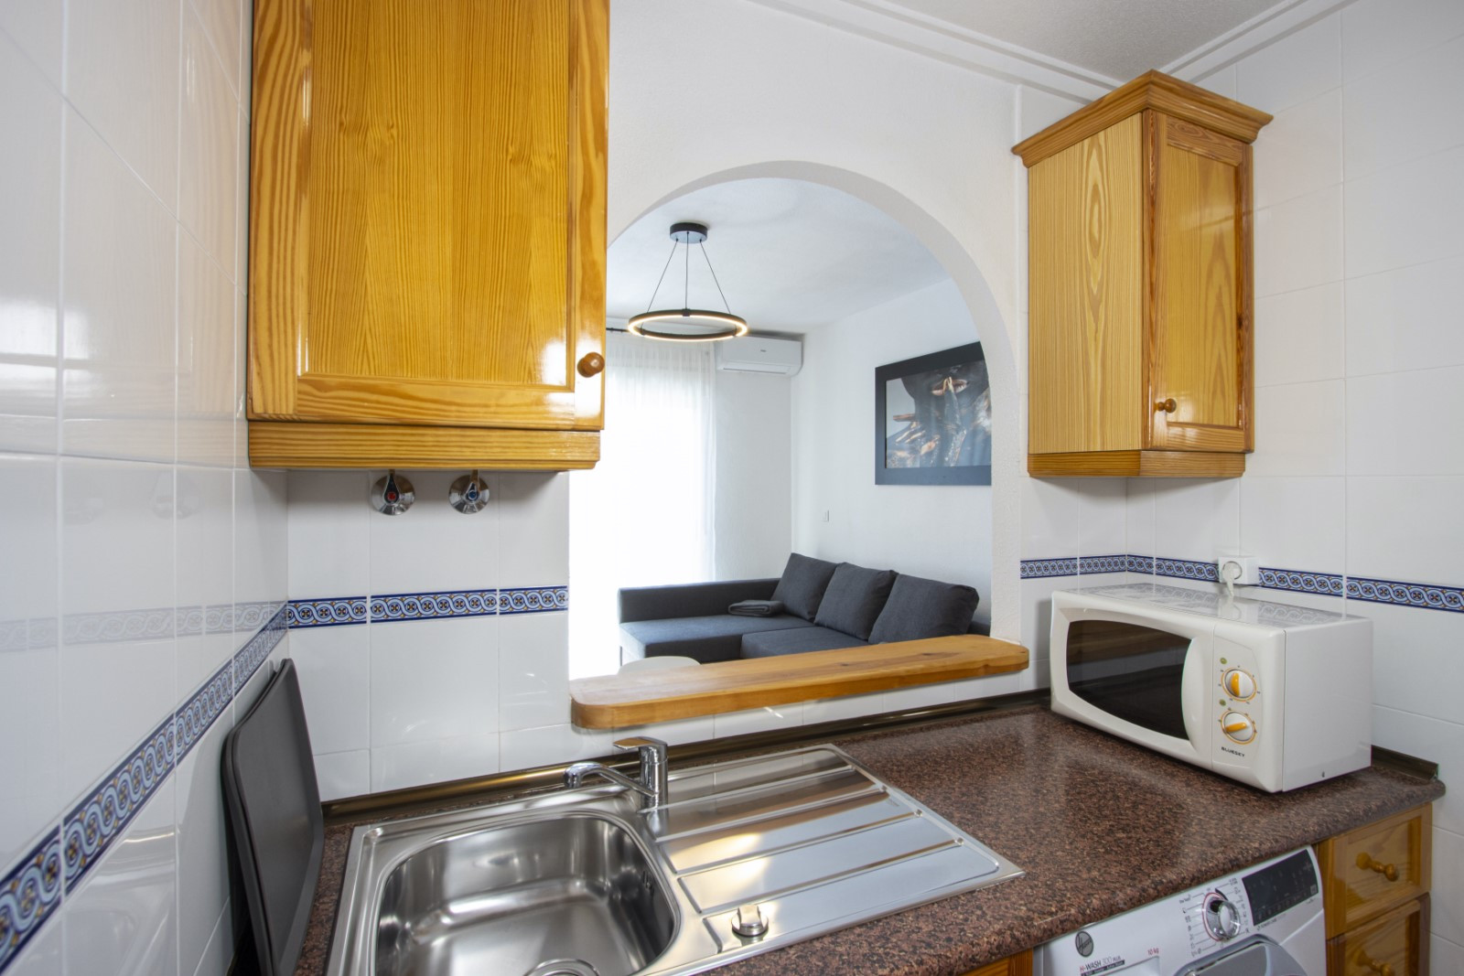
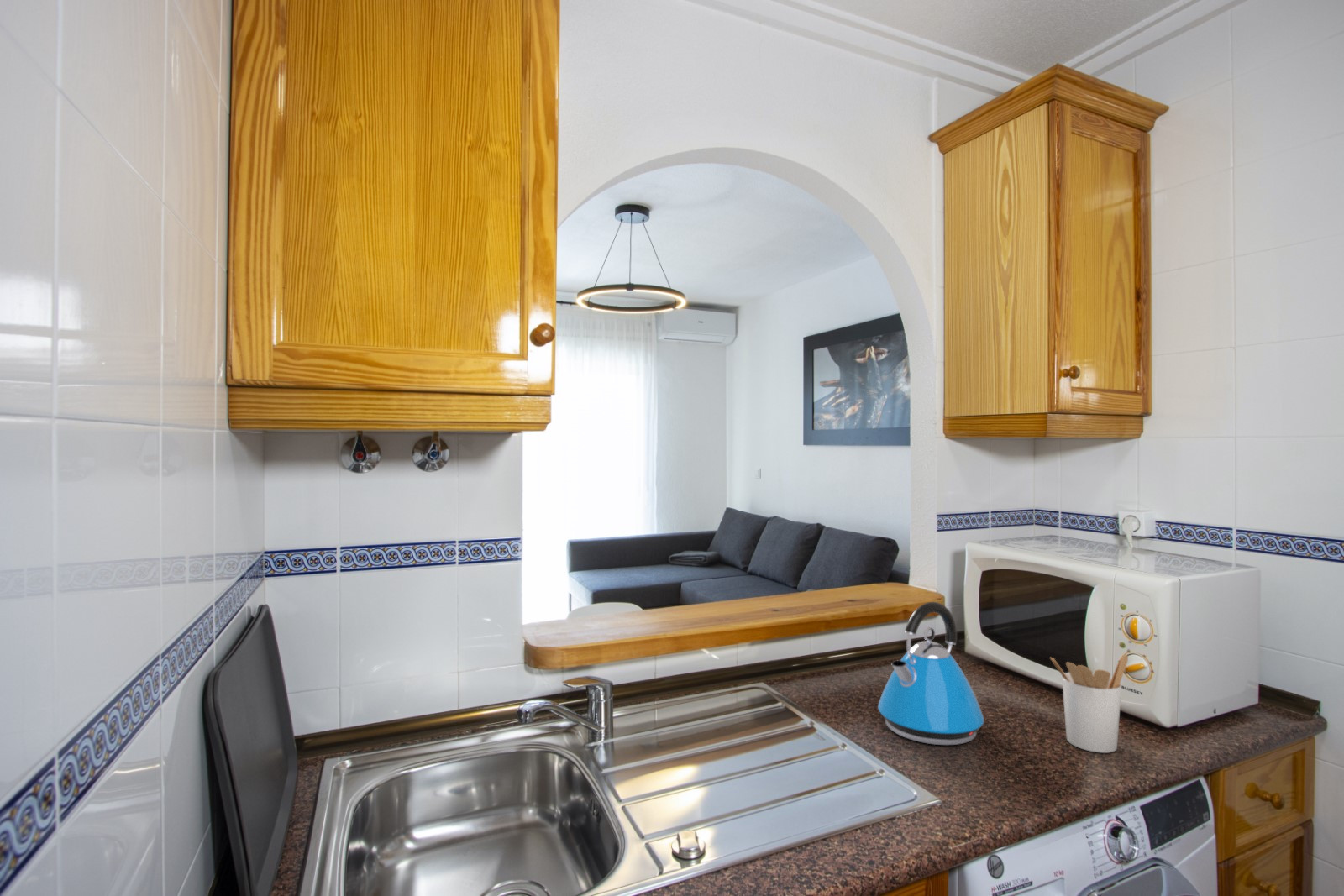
+ kettle [877,601,984,746]
+ utensil holder [1049,654,1129,754]
